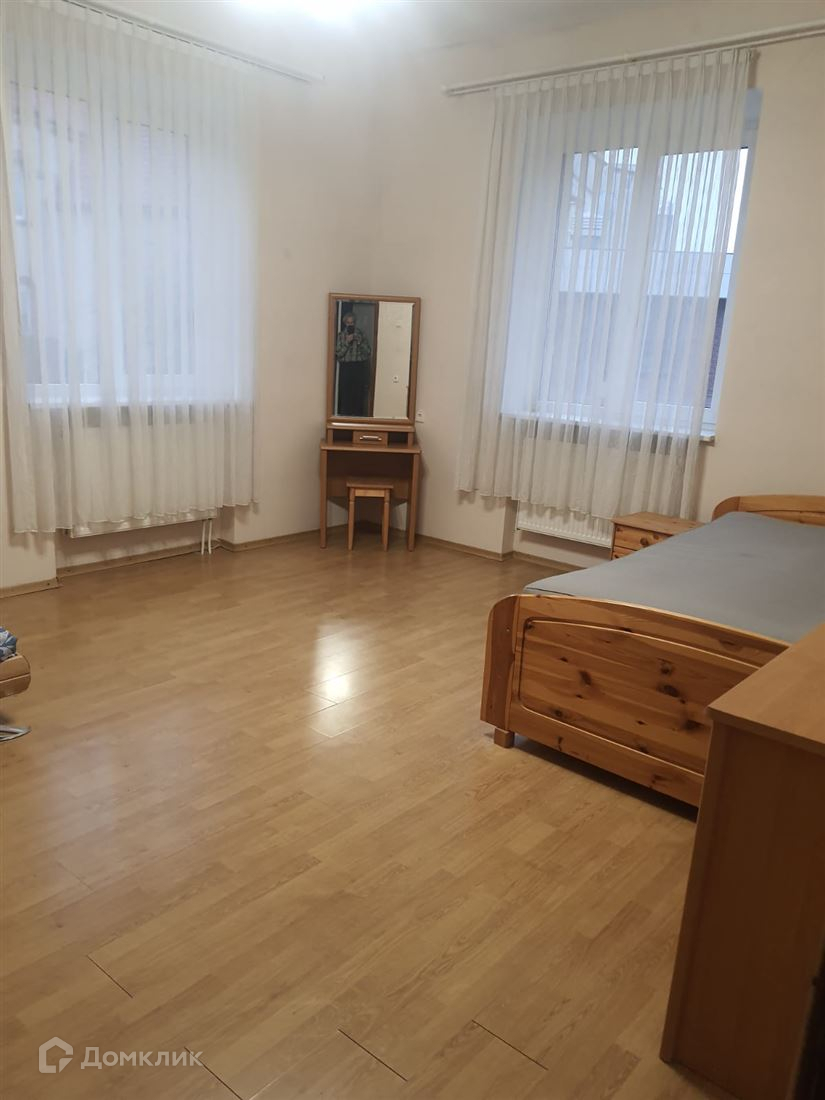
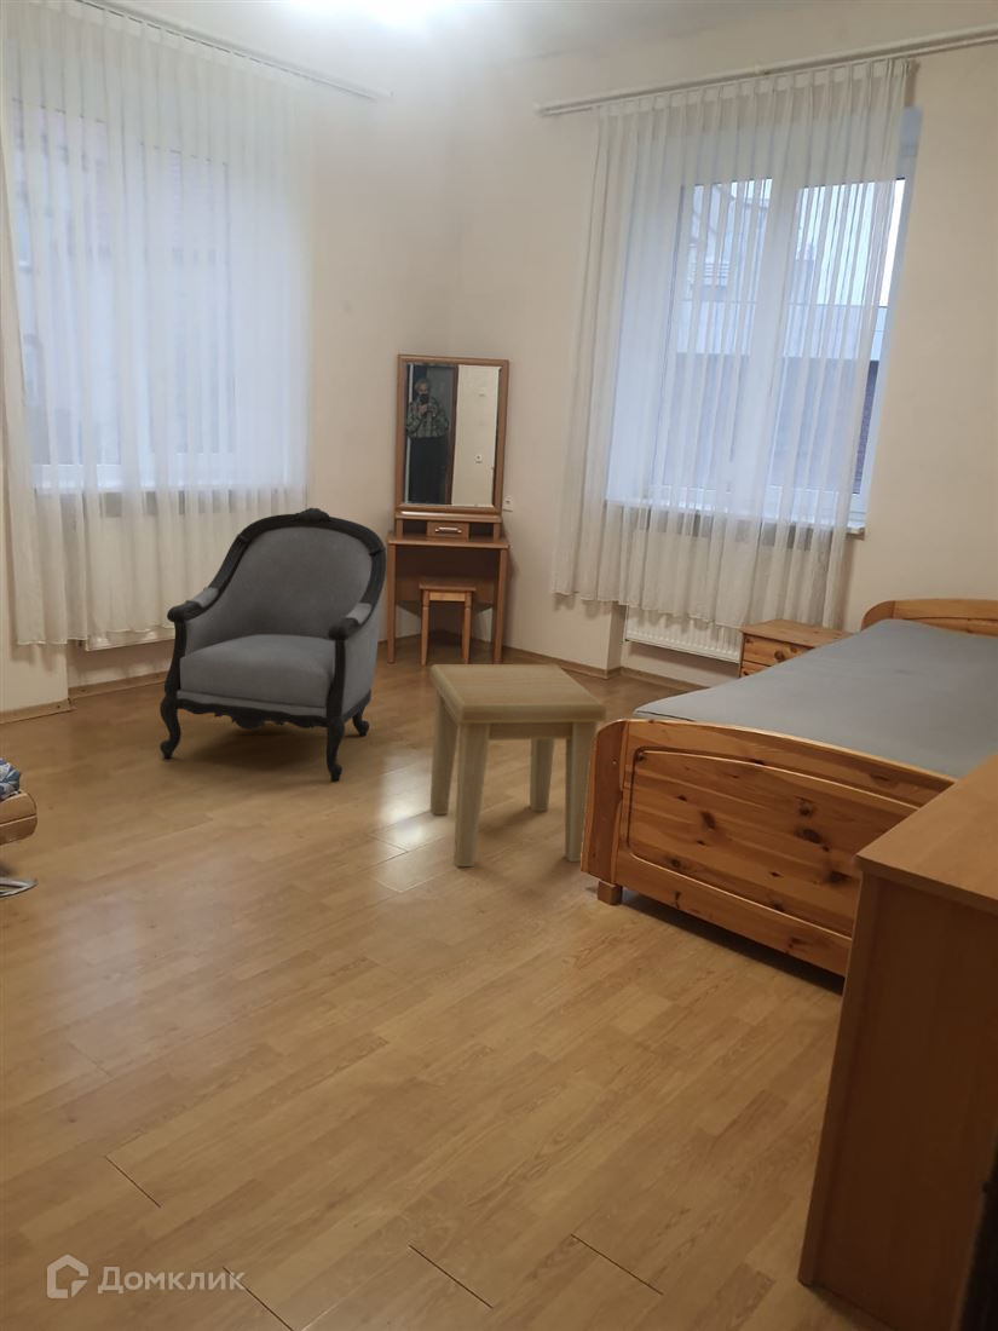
+ armchair [158,507,387,782]
+ side table [428,663,608,868]
